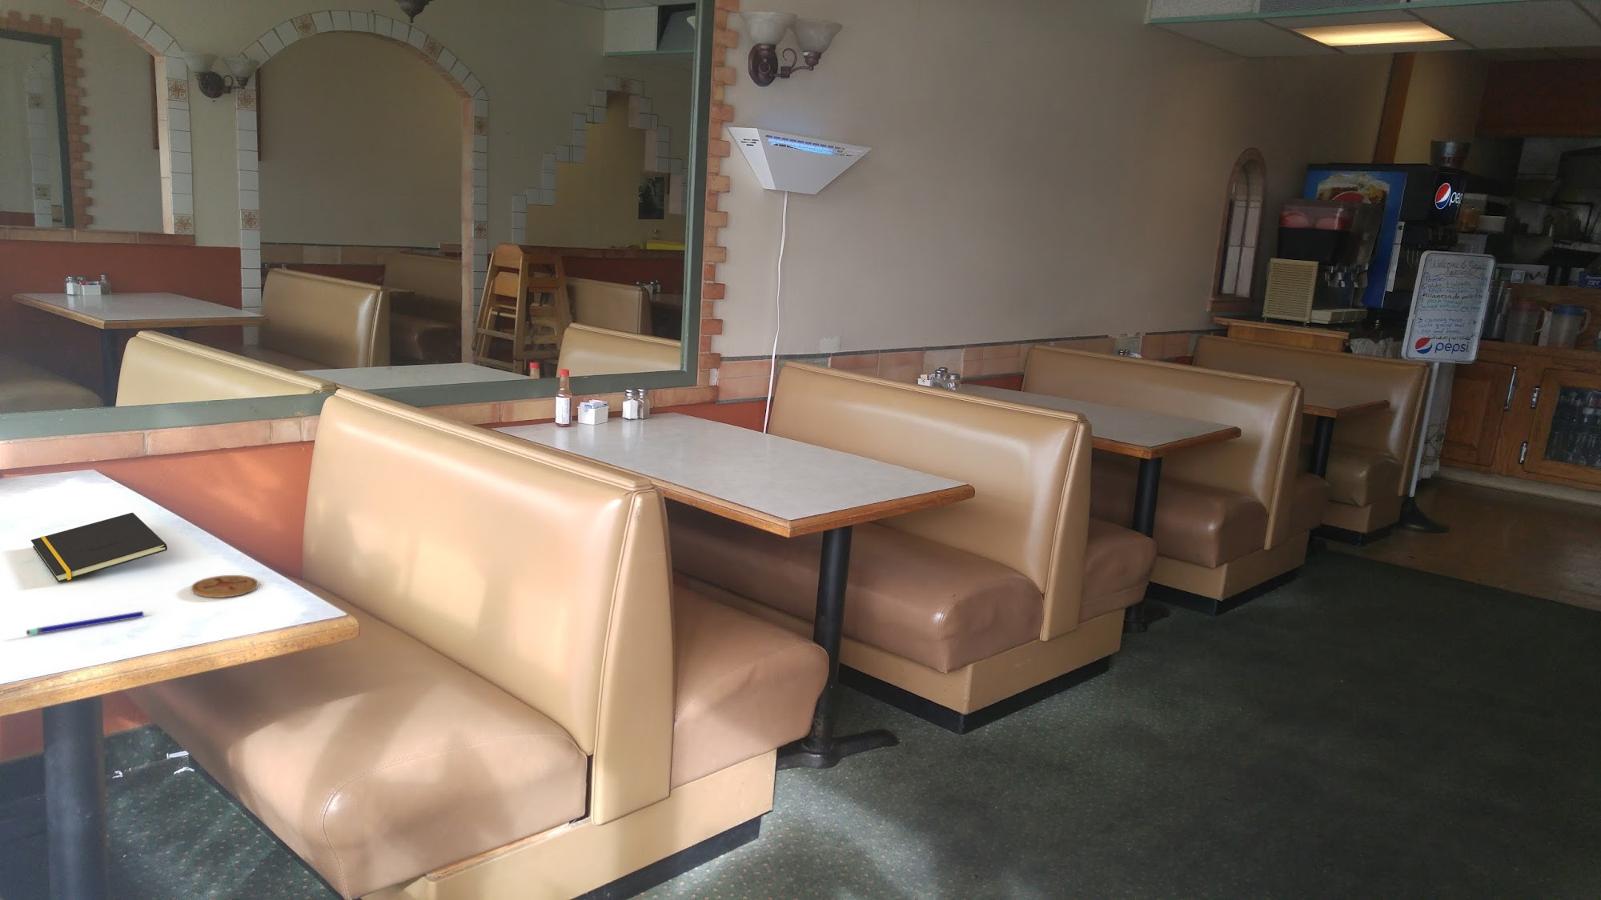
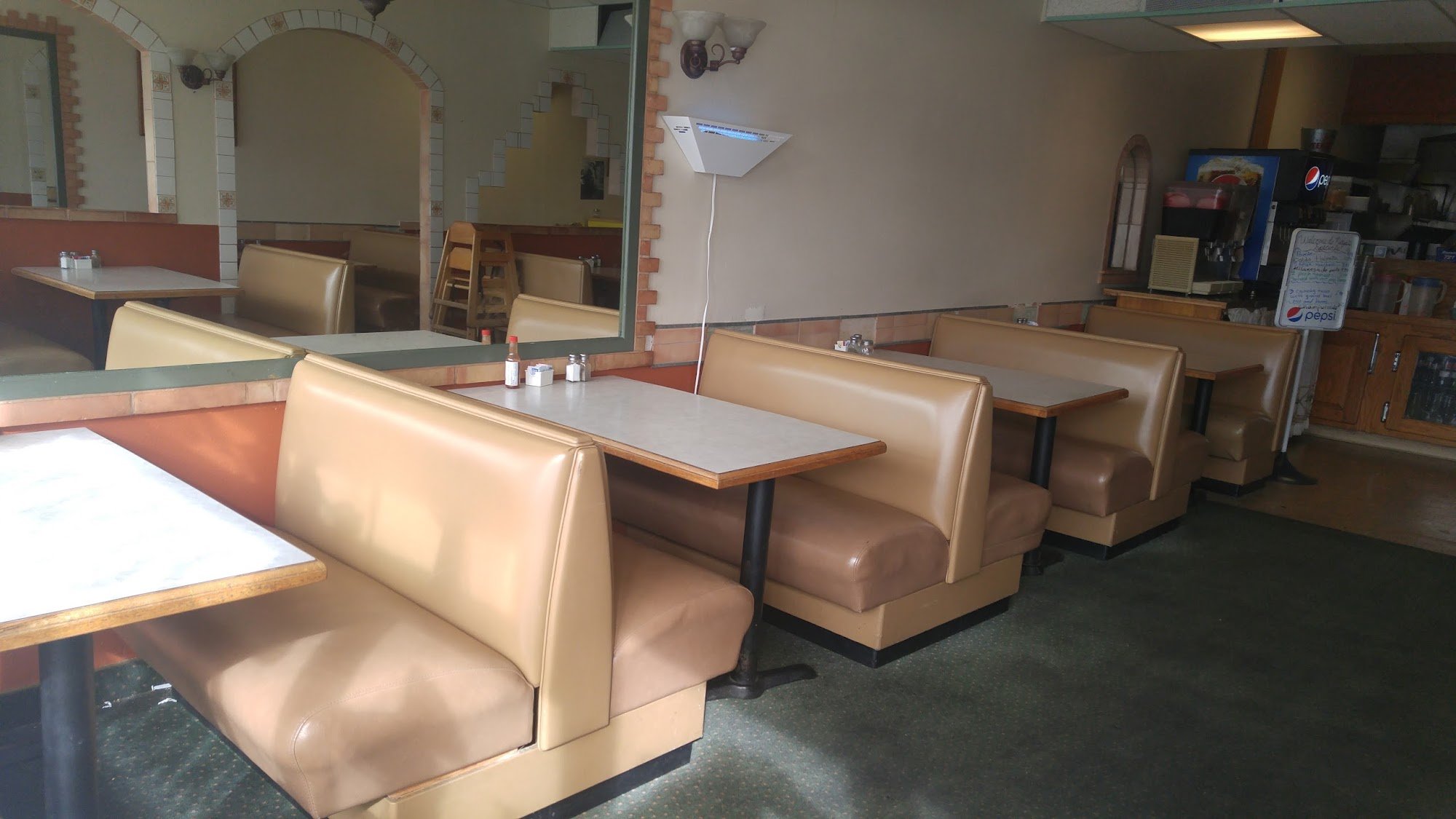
- notepad [31,512,168,584]
- coaster [190,575,258,599]
- pen [25,610,145,636]
